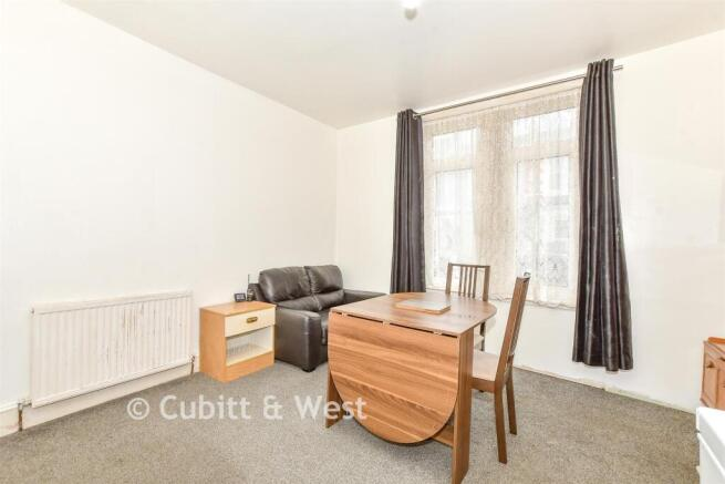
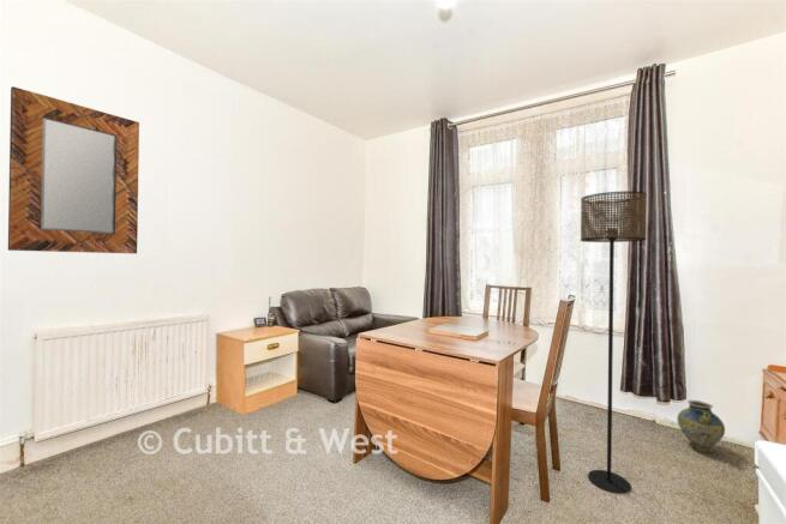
+ home mirror [7,85,140,254]
+ ceramic jug [676,399,726,454]
+ floor lamp [580,189,648,494]
